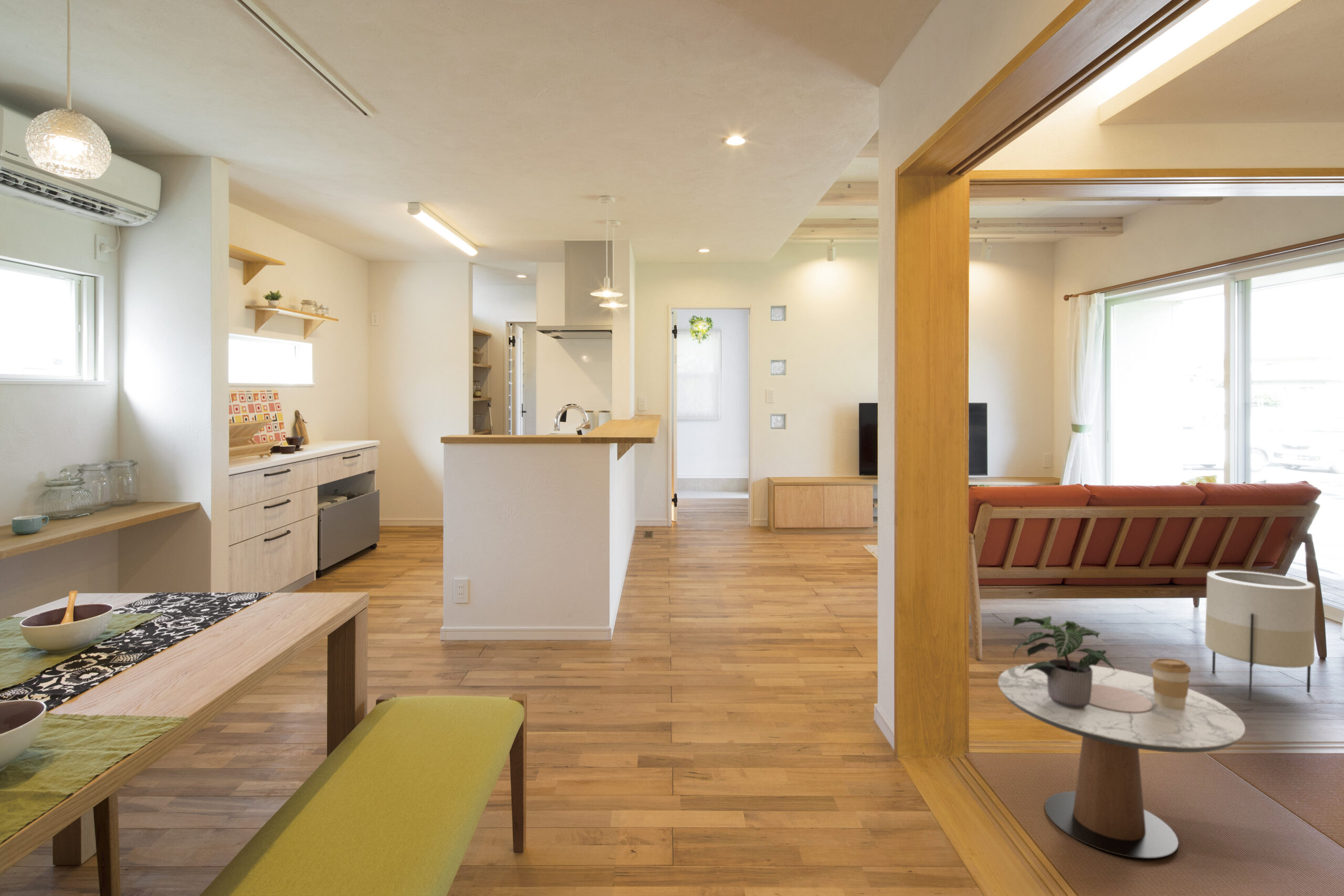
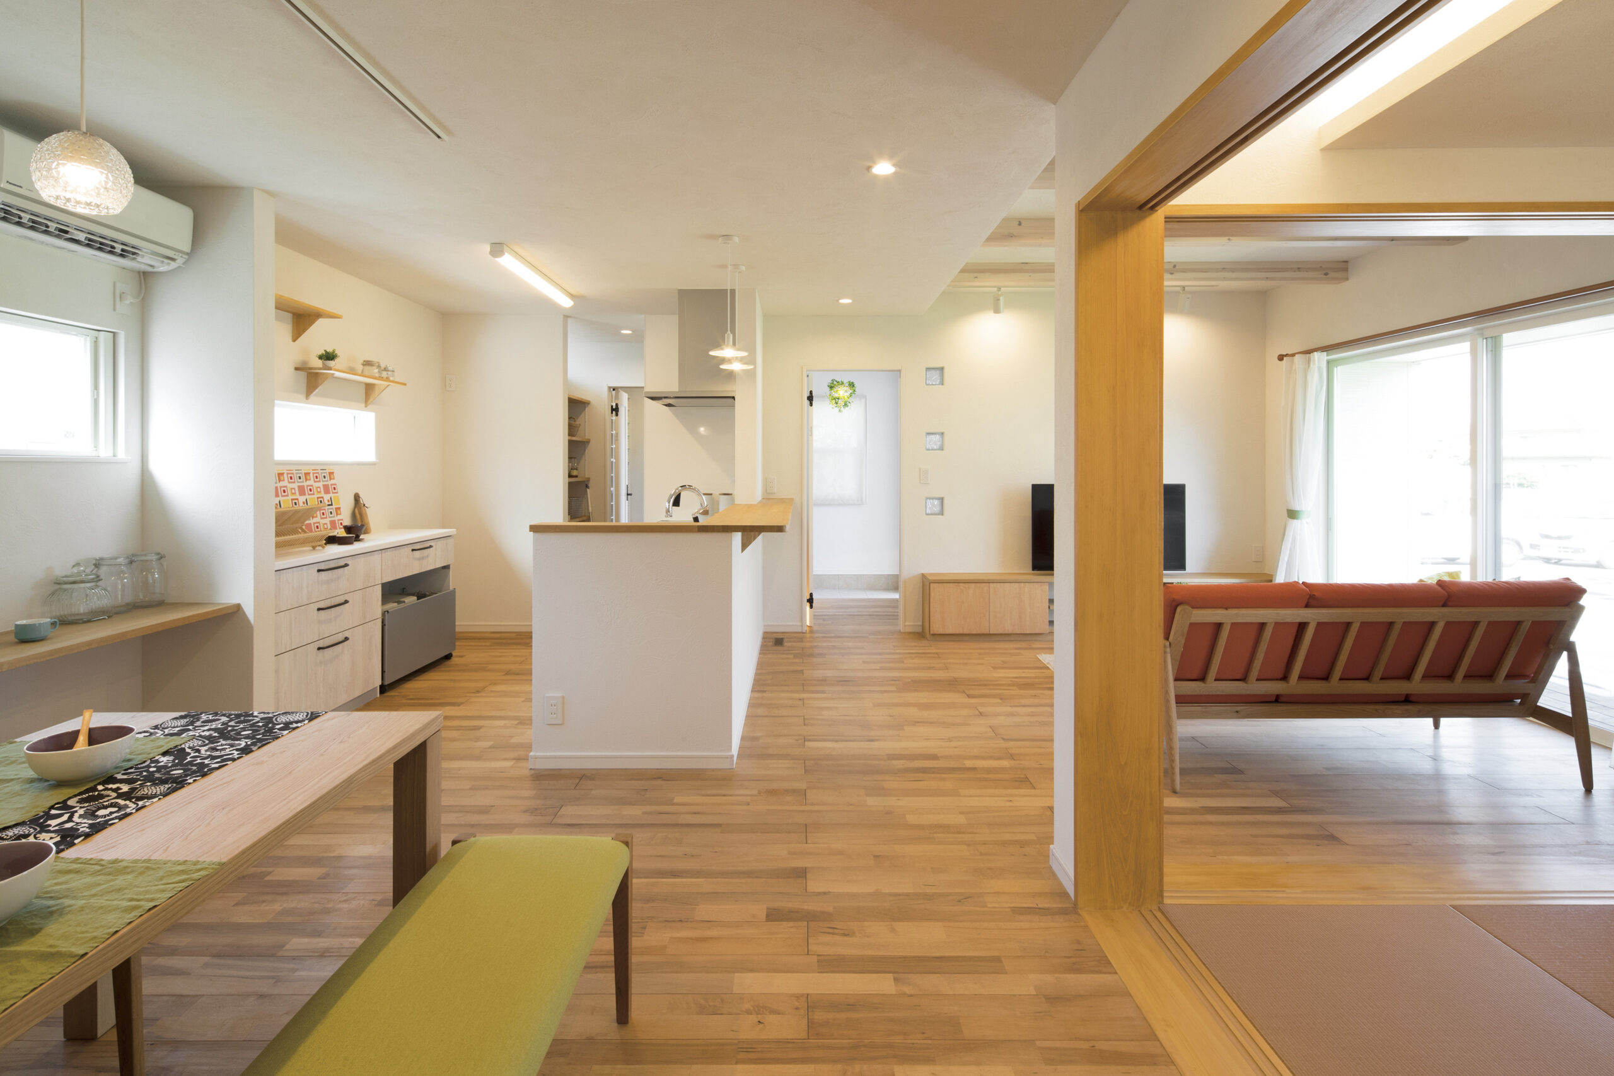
- potted plant [1013,616,1115,709]
- coffee cup [1150,658,1192,710]
- side table [997,663,1246,859]
- planter [1204,570,1316,700]
